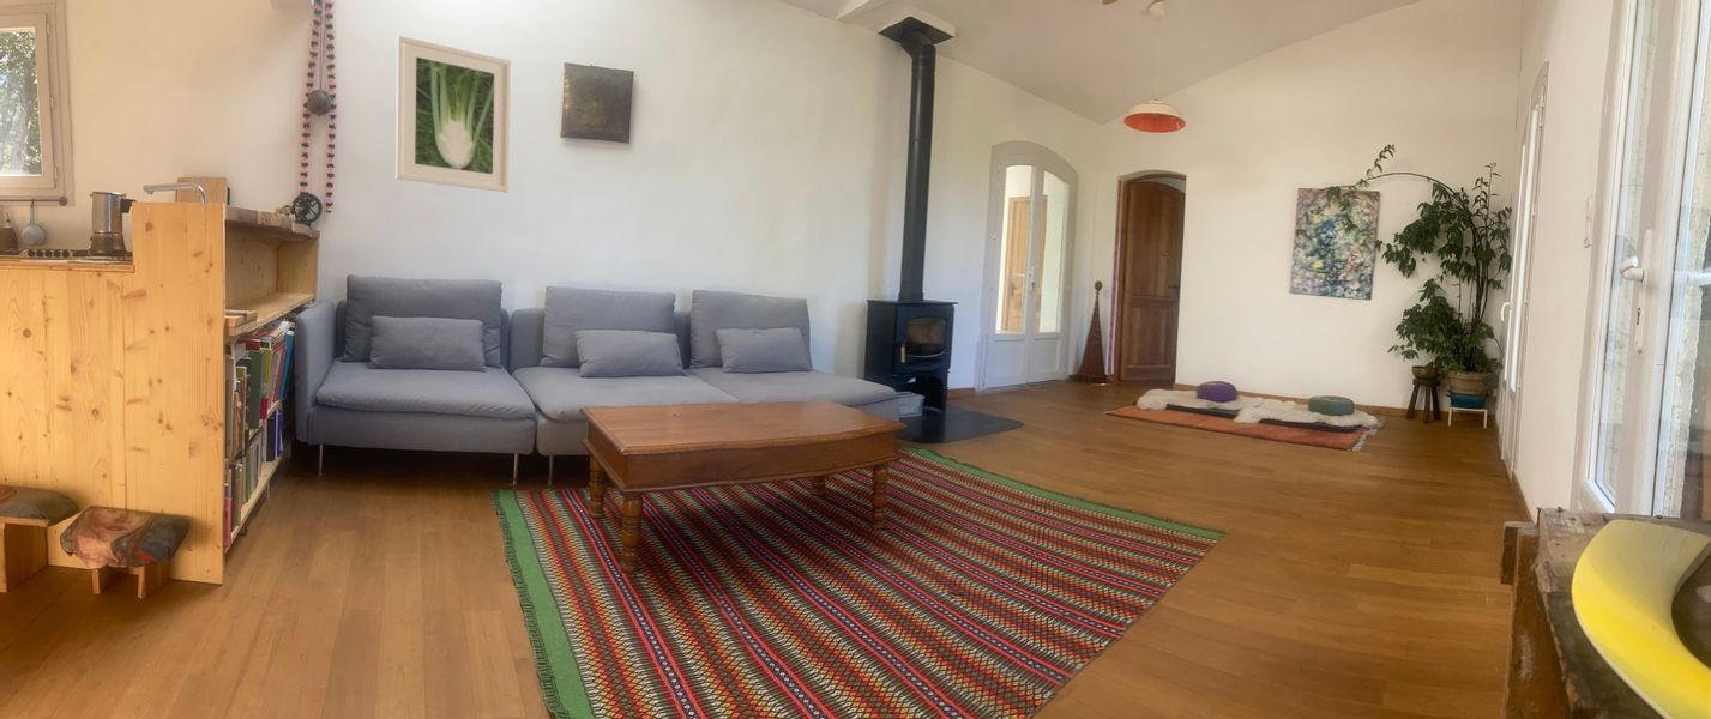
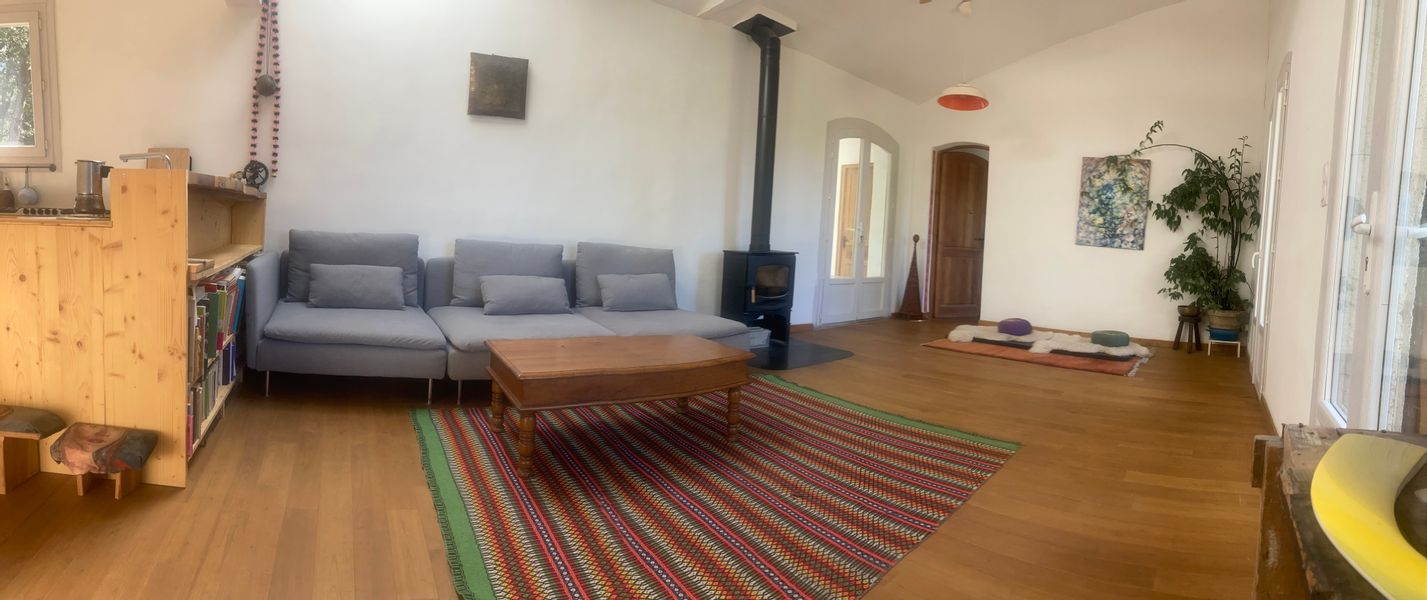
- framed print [394,35,513,193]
